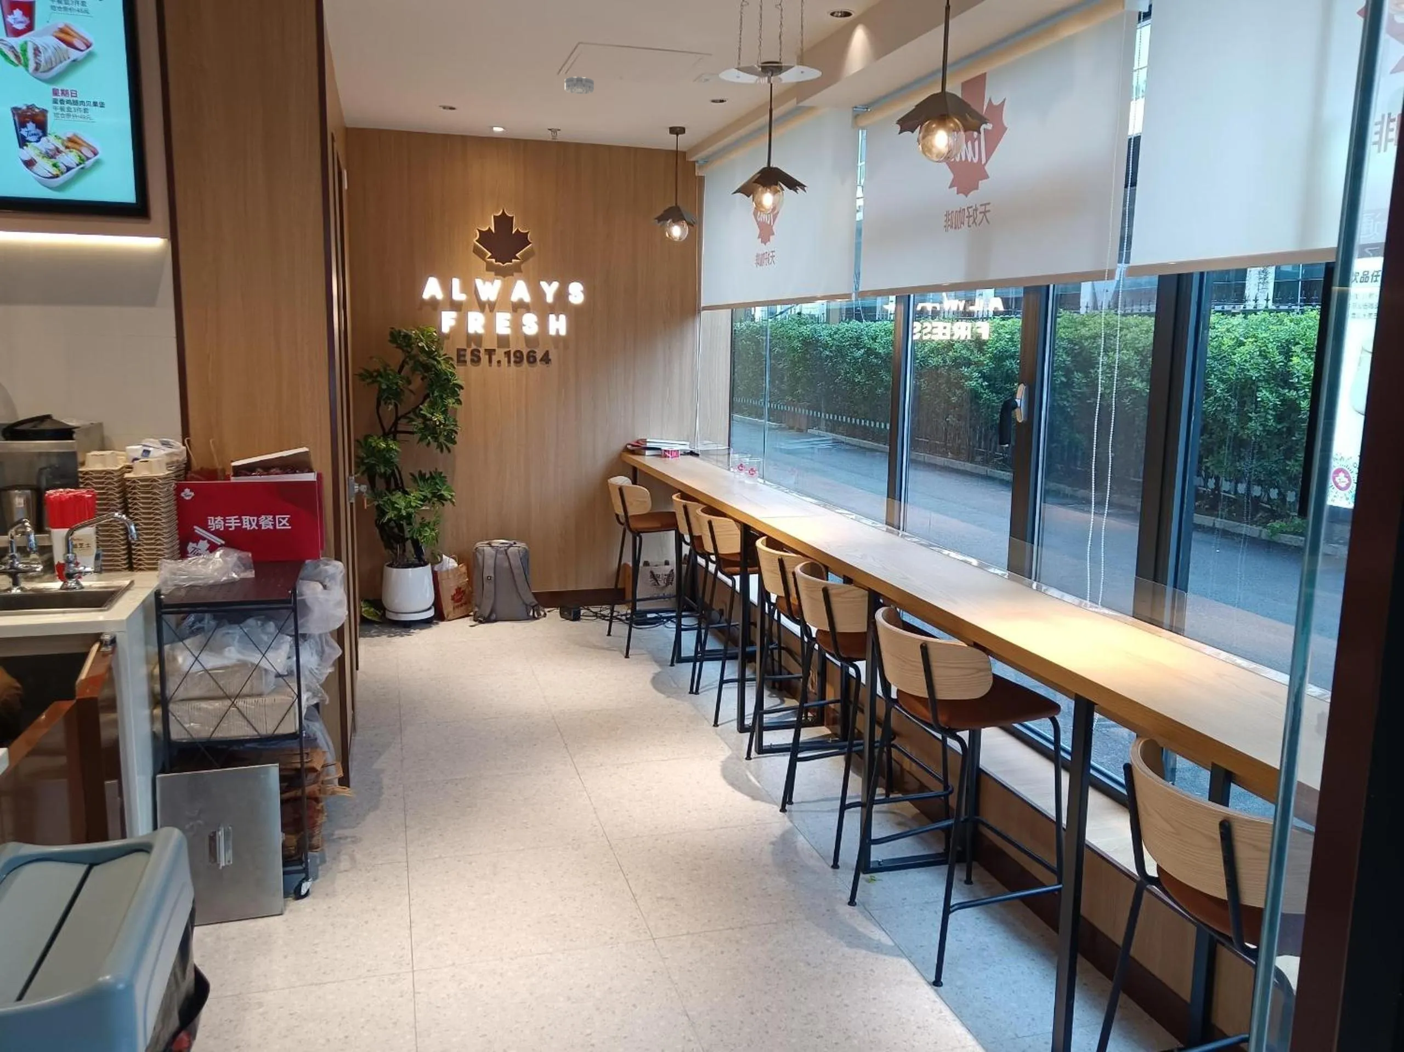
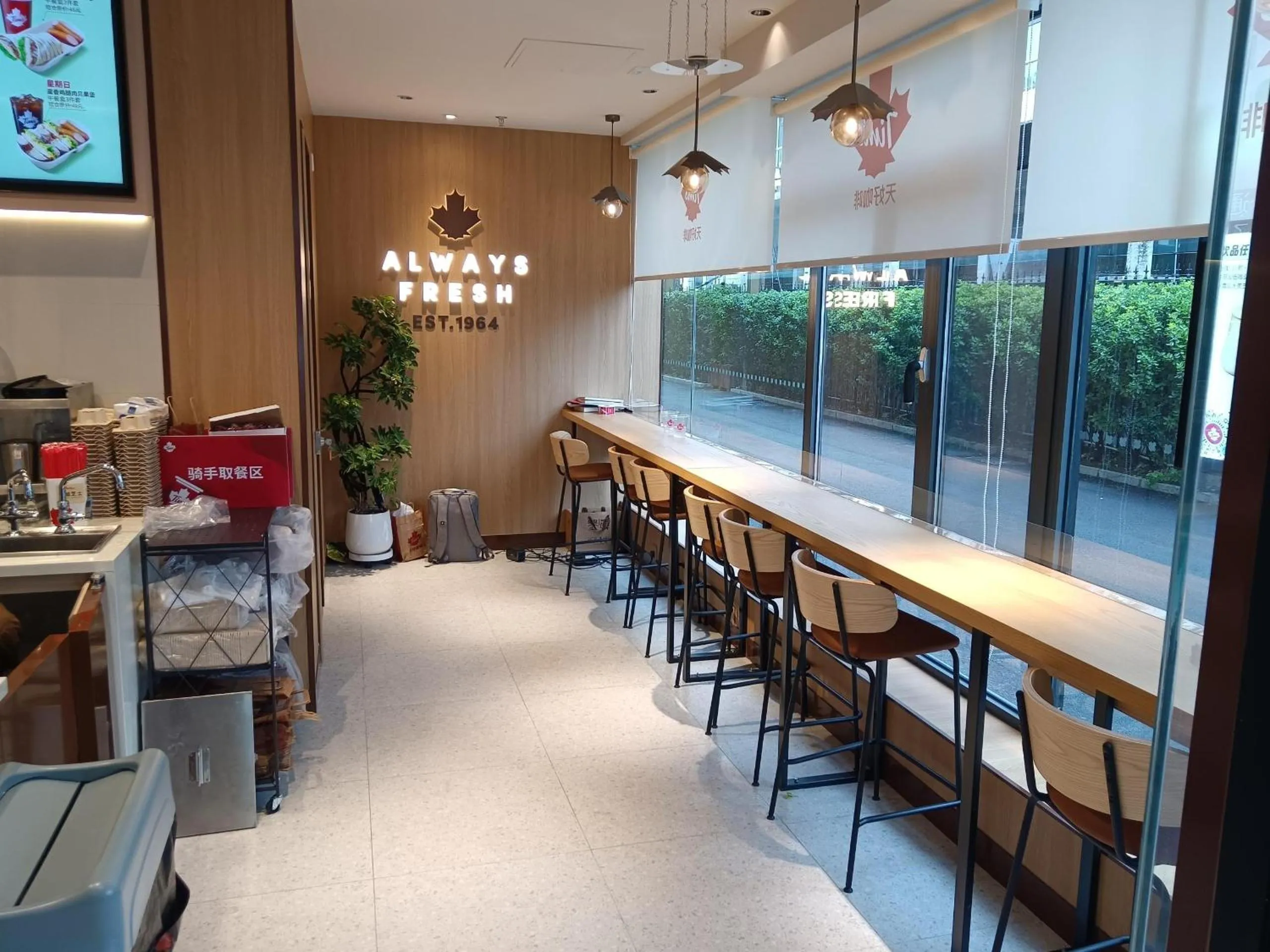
- smoke detector [564,75,595,95]
